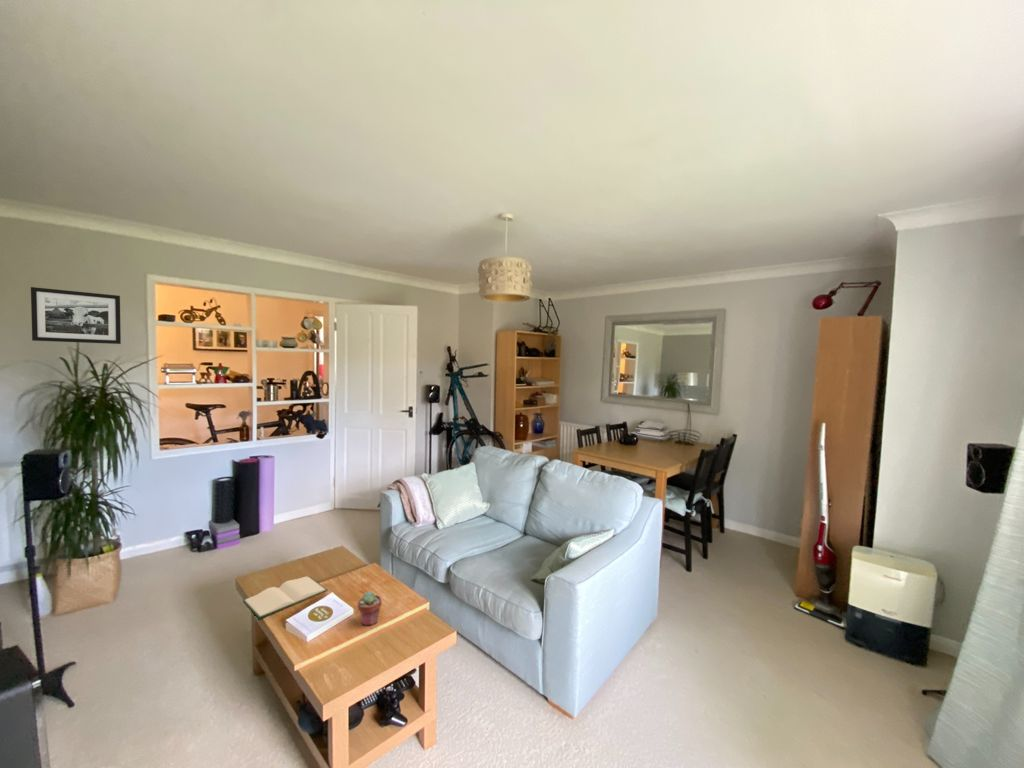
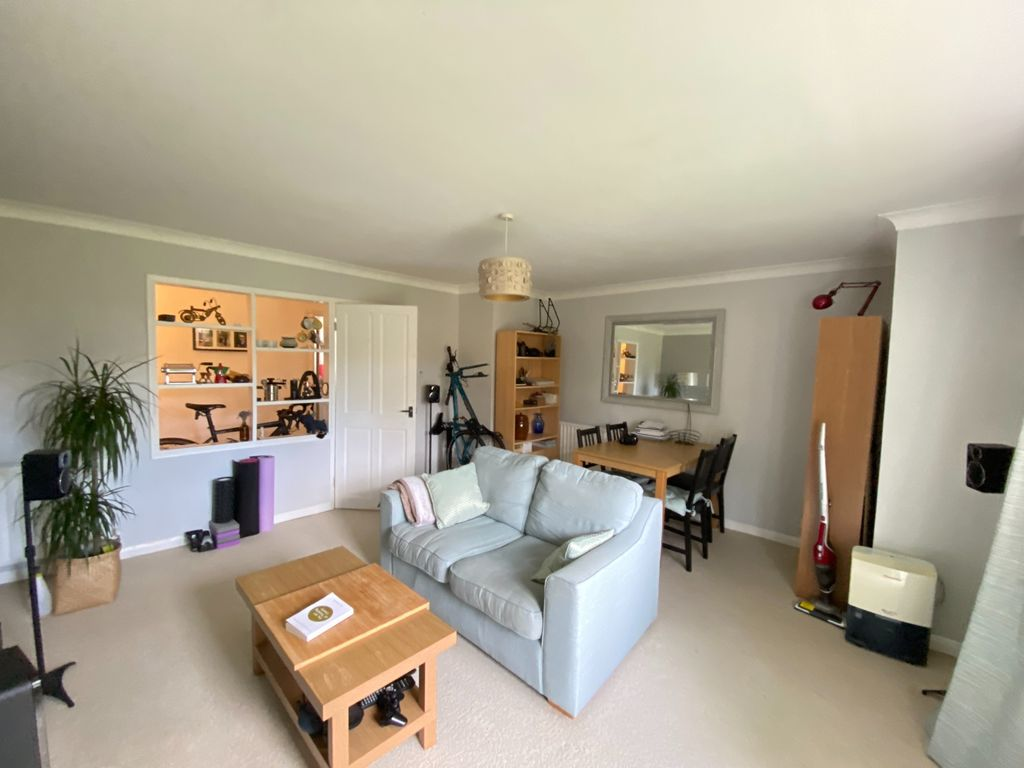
- potted succulent [356,591,383,626]
- hardback book [242,575,329,620]
- picture frame [30,286,122,345]
